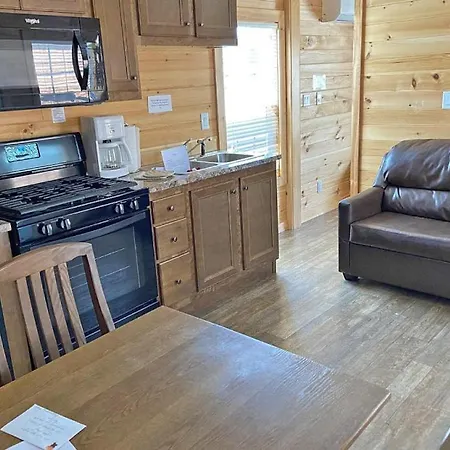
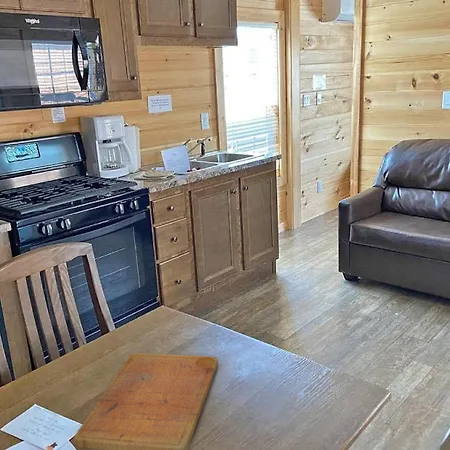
+ cutting board [73,352,219,450]
